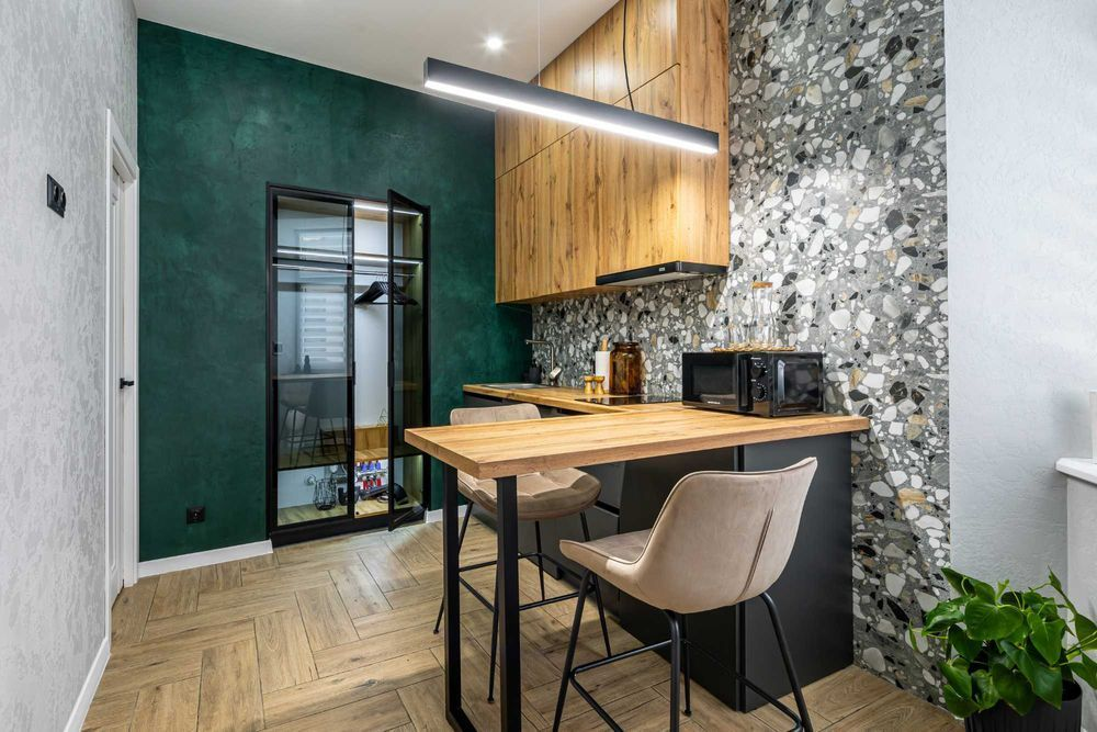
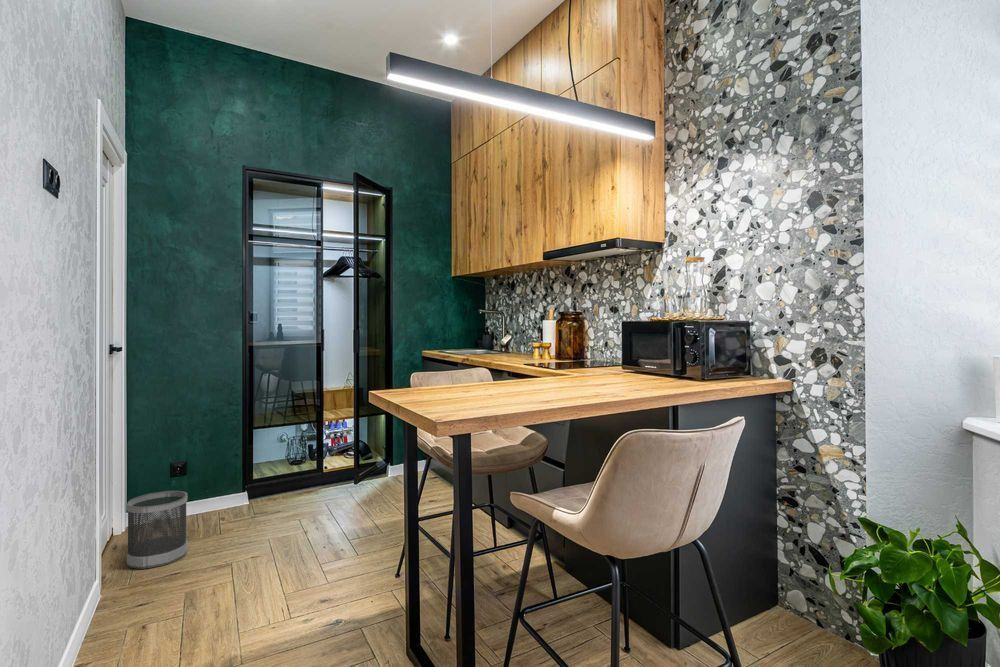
+ wastebasket [126,490,188,570]
